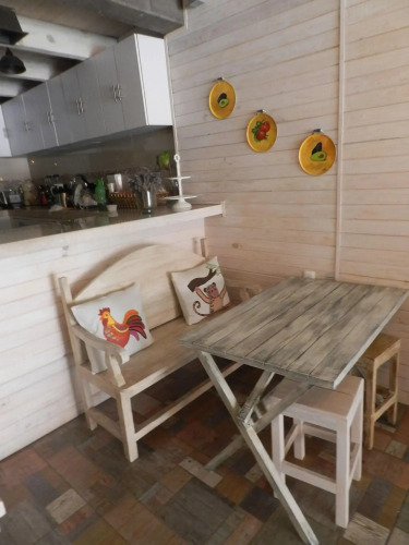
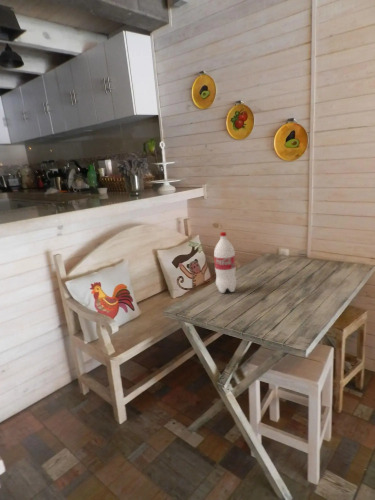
+ bottle [213,231,237,294]
